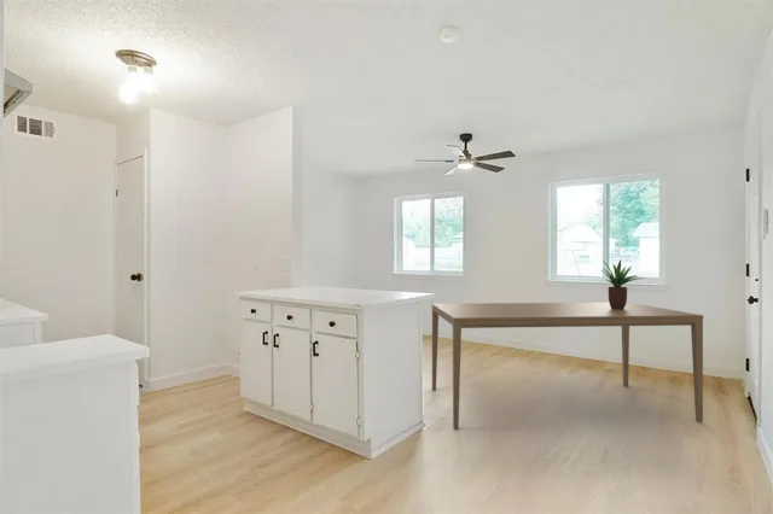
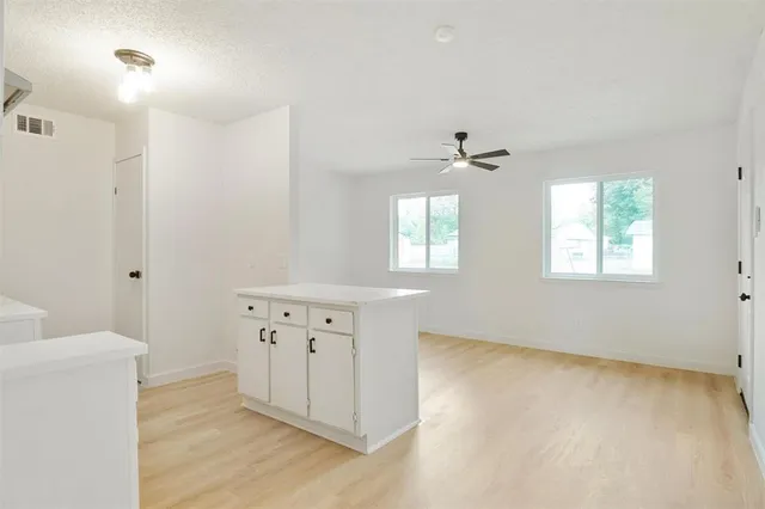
- dining table [430,302,704,430]
- potted plant [600,258,646,310]
